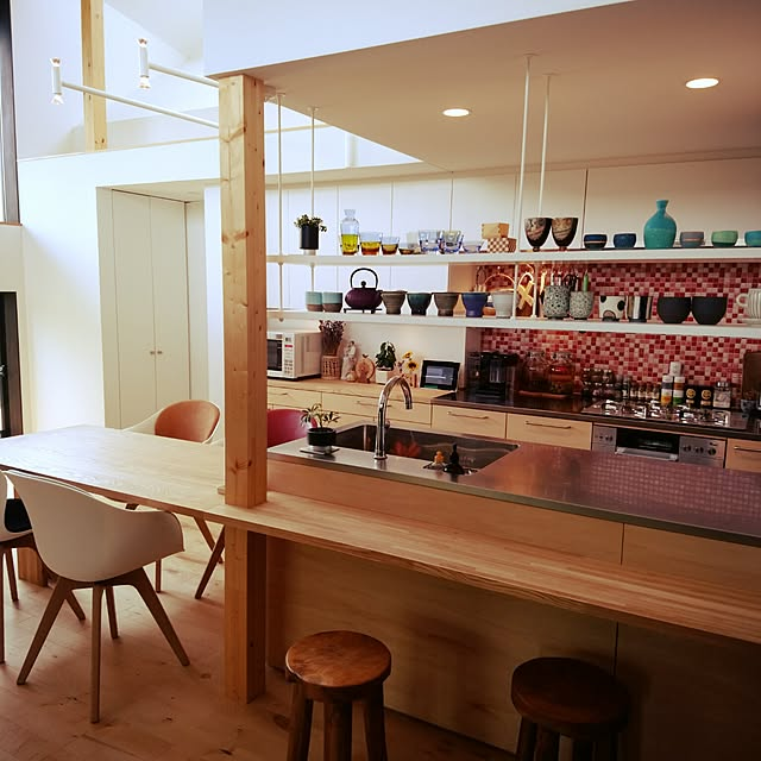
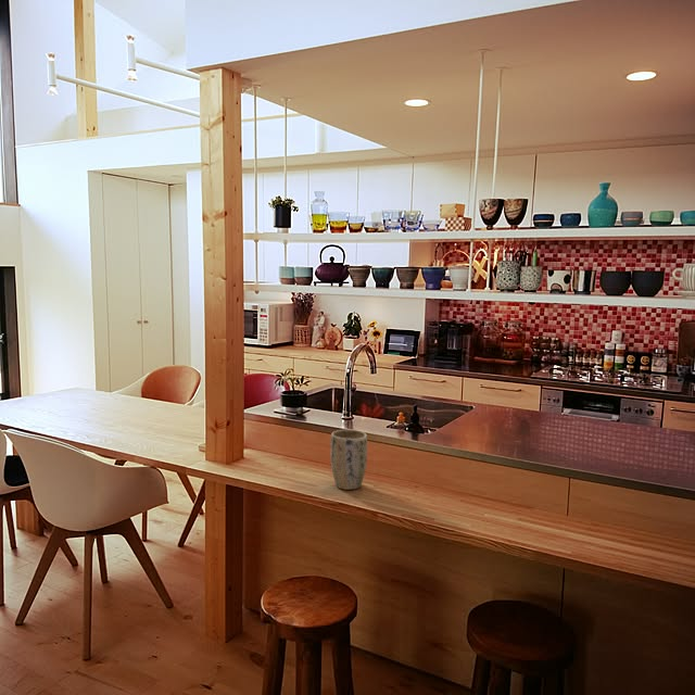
+ plant pot [330,429,368,491]
